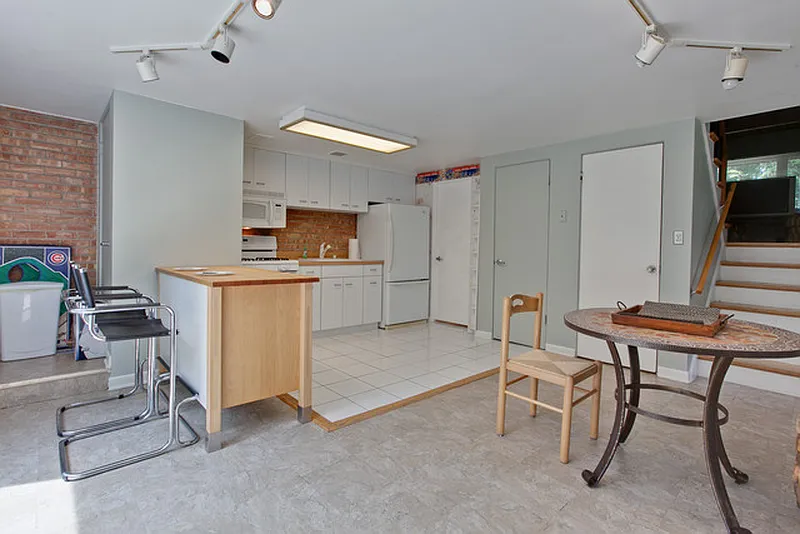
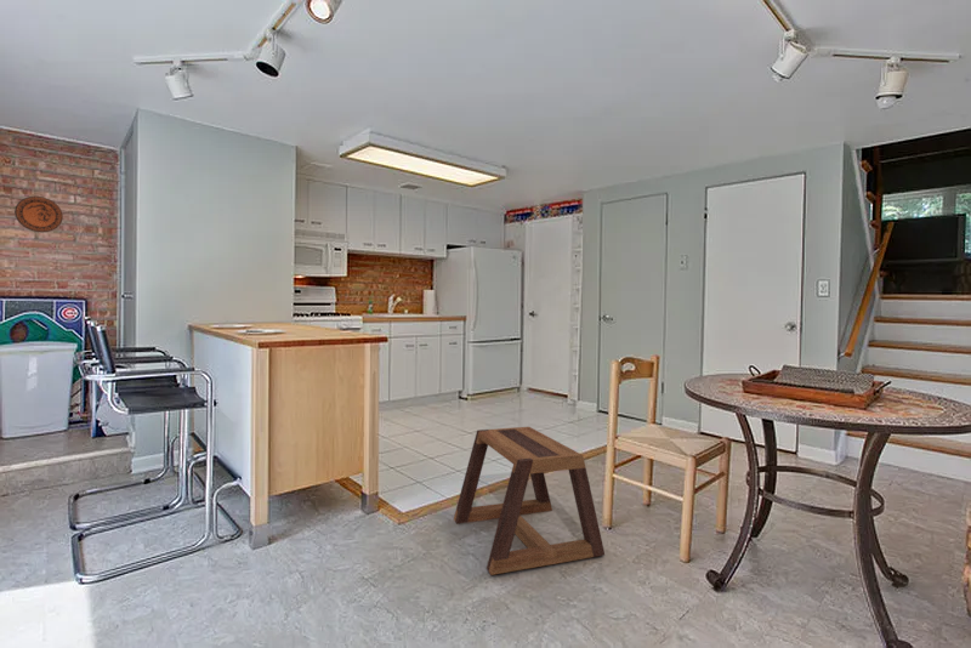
+ stool [453,426,606,576]
+ decorative plate [13,195,64,233]
